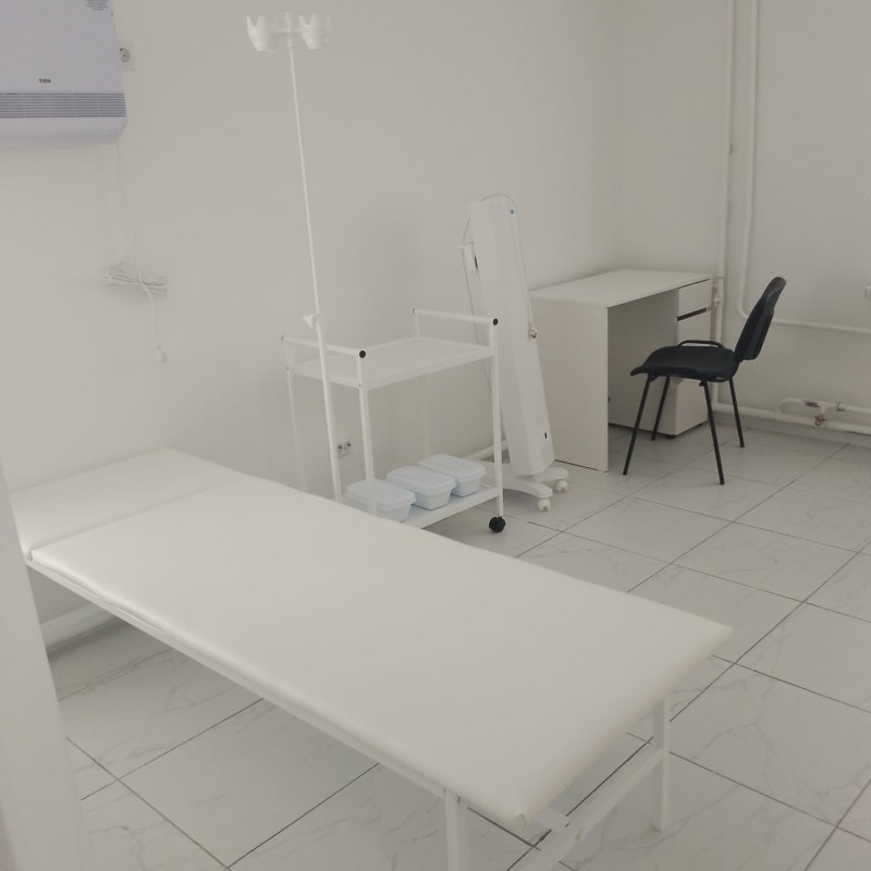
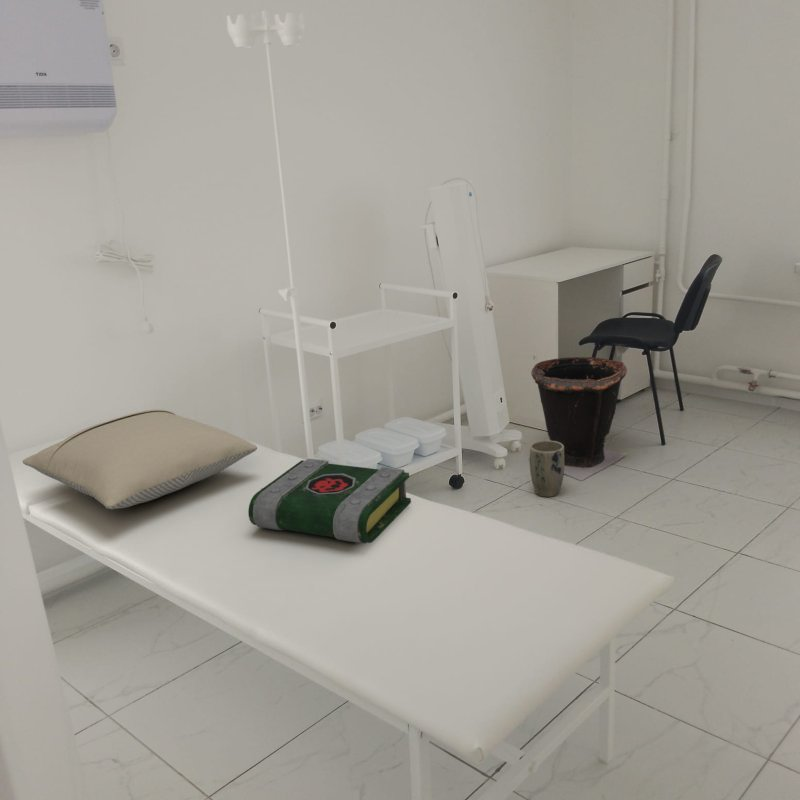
+ book [247,458,412,544]
+ plant pot [529,440,565,498]
+ waste bin [528,354,628,481]
+ pillow [22,409,258,510]
